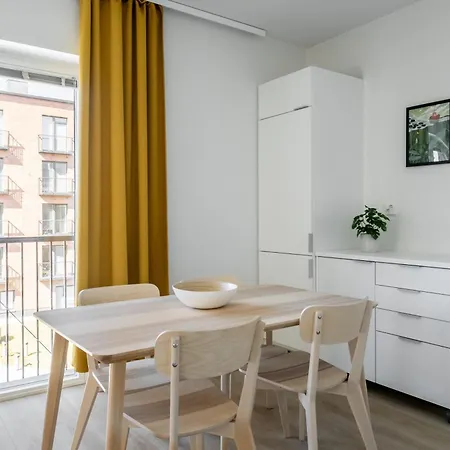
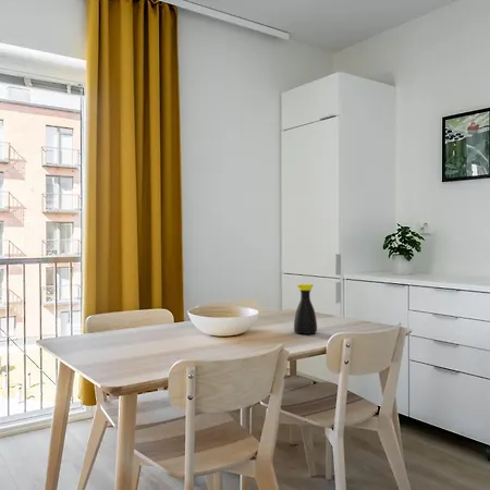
+ bottle [293,283,318,335]
